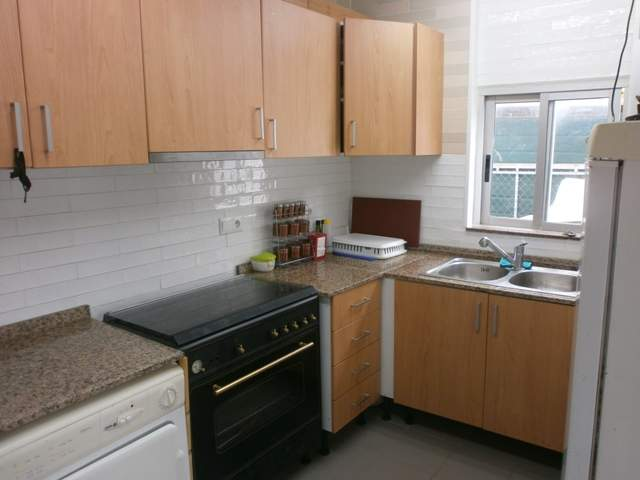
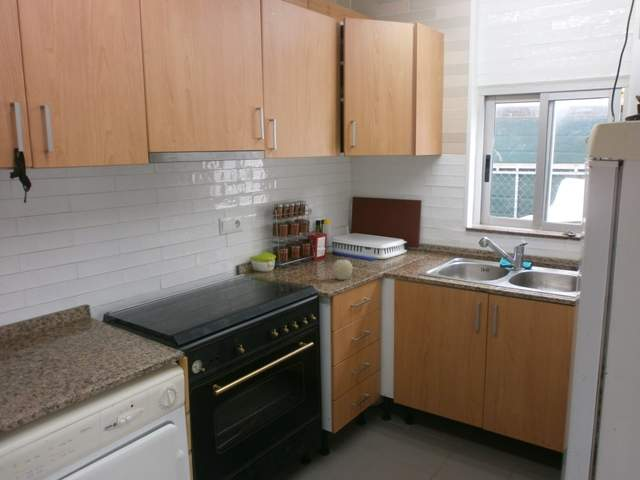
+ fruit [331,259,354,281]
